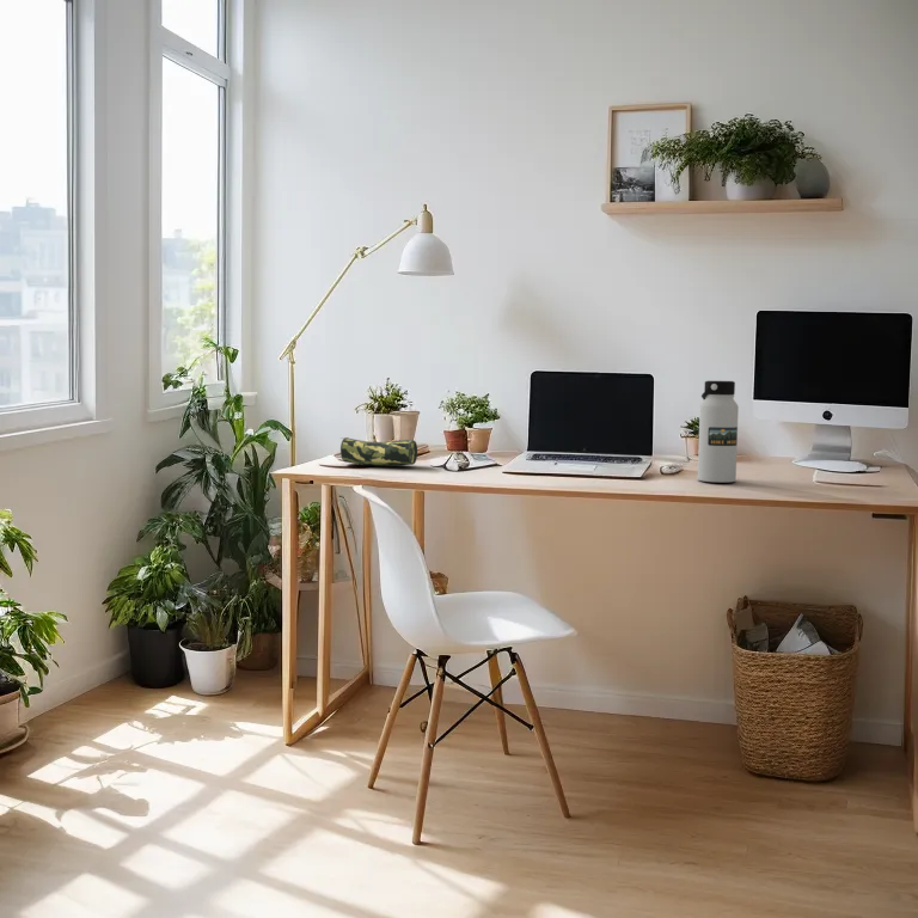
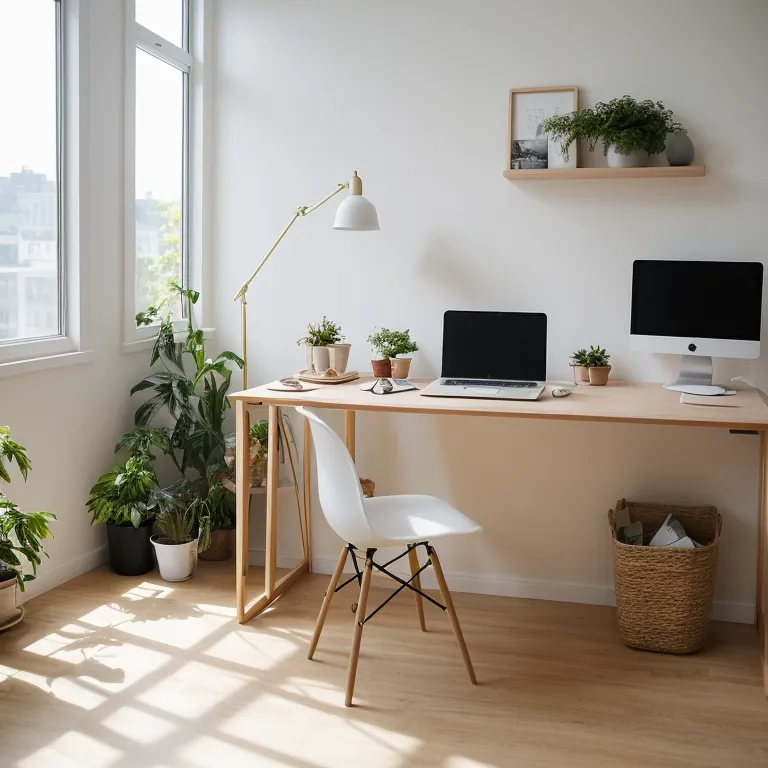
- pencil case [339,436,418,467]
- water bottle [697,380,740,483]
